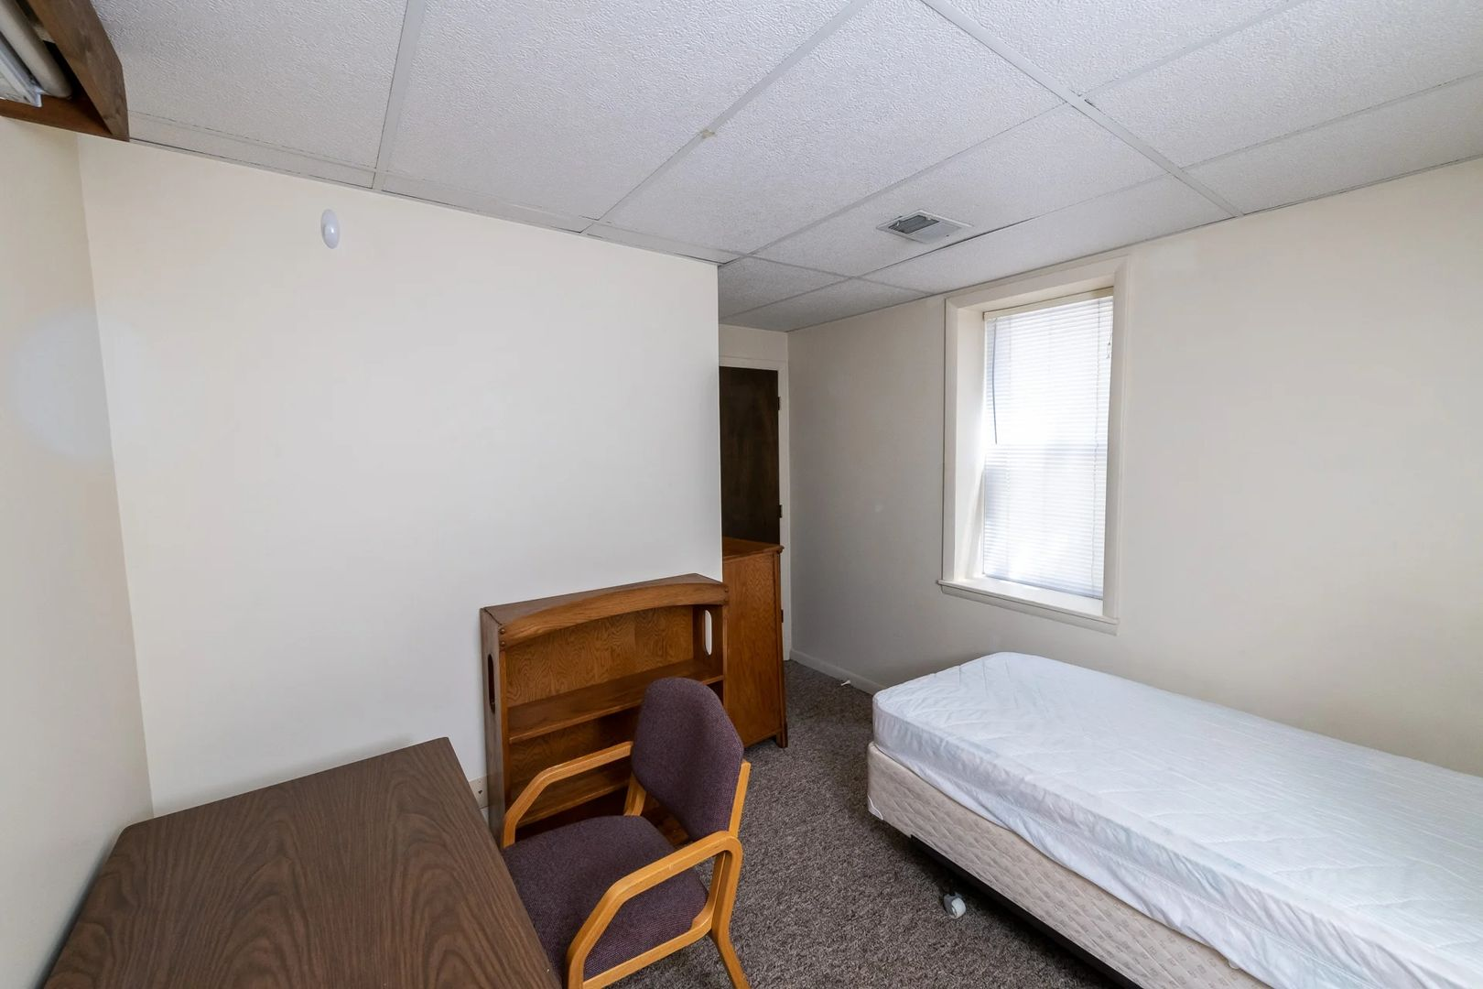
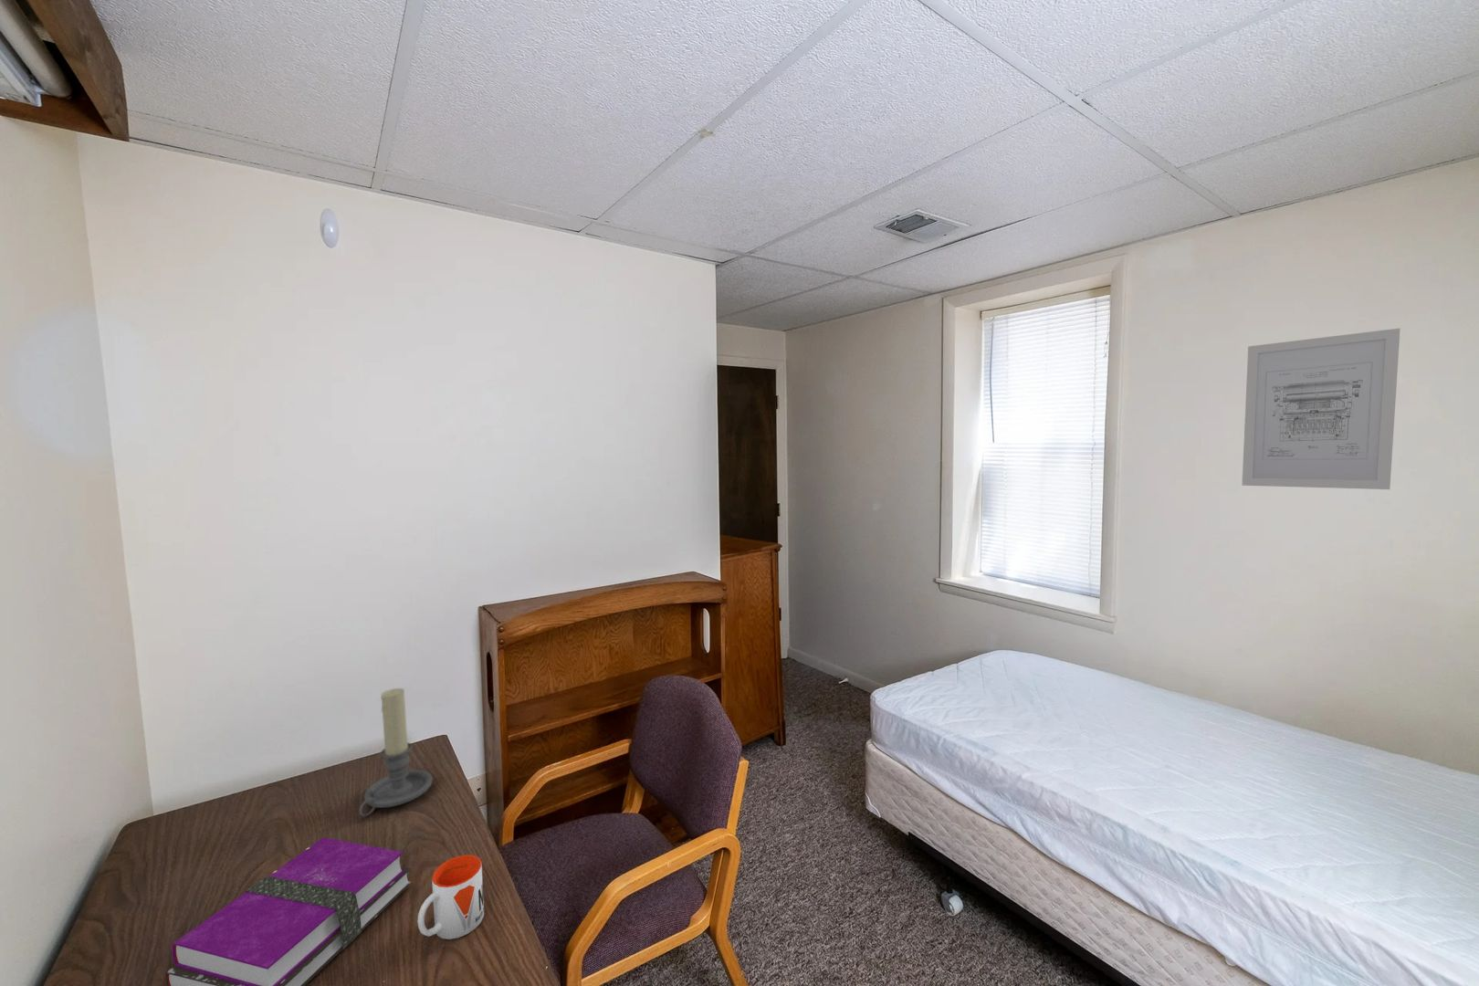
+ wall art [1240,328,1401,491]
+ hardback book [164,837,413,986]
+ mug [416,854,485,941]
+ candle holder [358,688,434,818]
